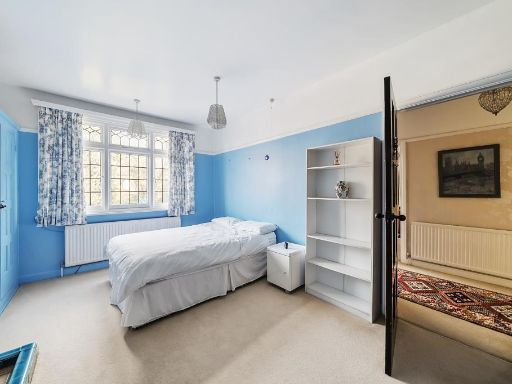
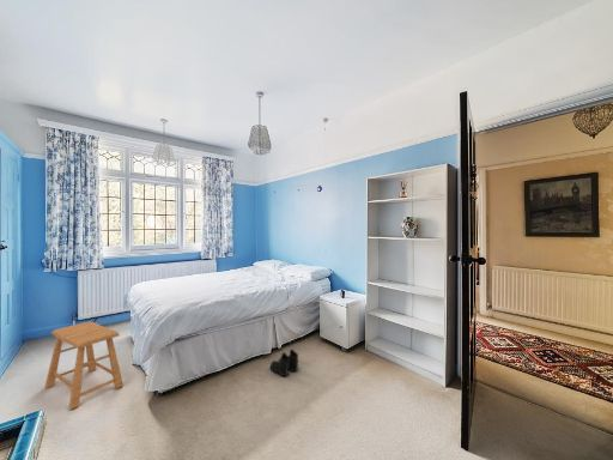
+ boots [269,349,299,377]
+ stool [43,321,125,411]
